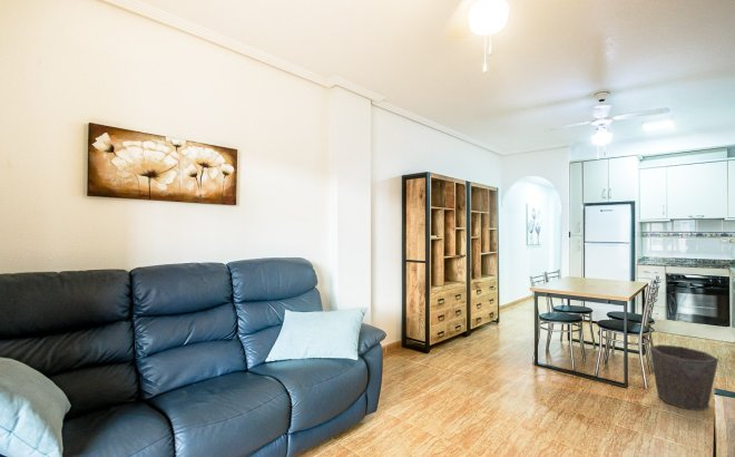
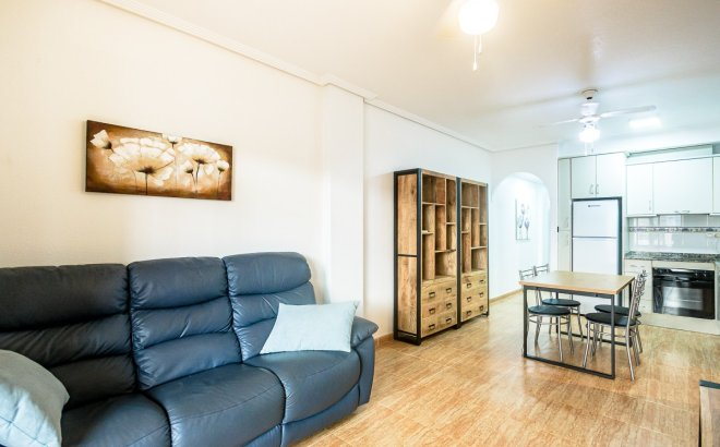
- waste bin [649,343,719,412]
